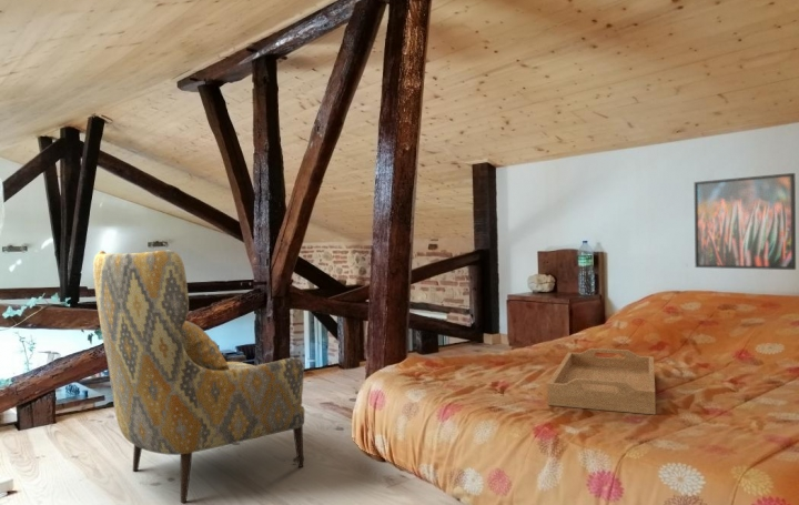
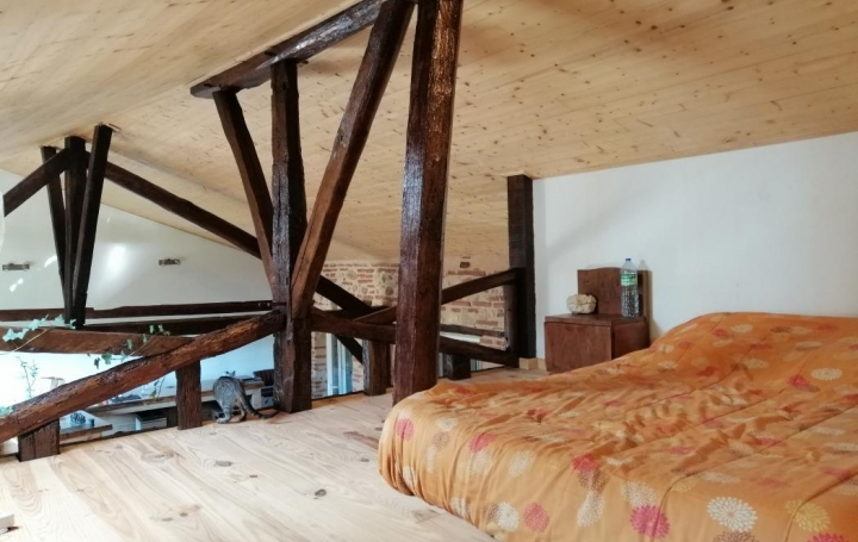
- armchair [92,249,306,504]
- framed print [694,172,797,271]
- serving tray [546,347,657,416]
